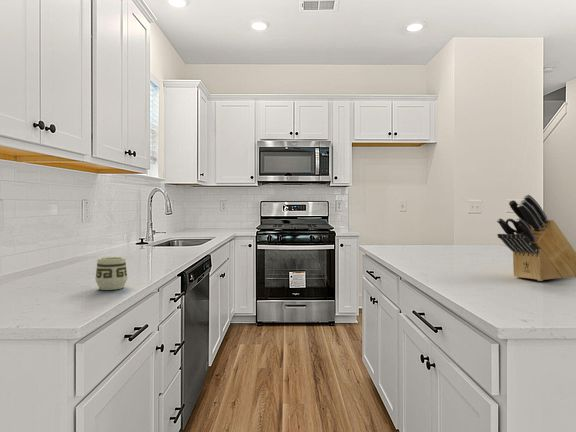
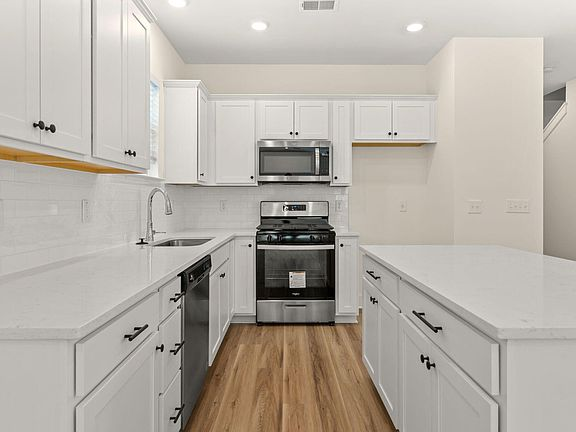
- knife block [496,194,576,282]
- cup [94,256,128,291]
